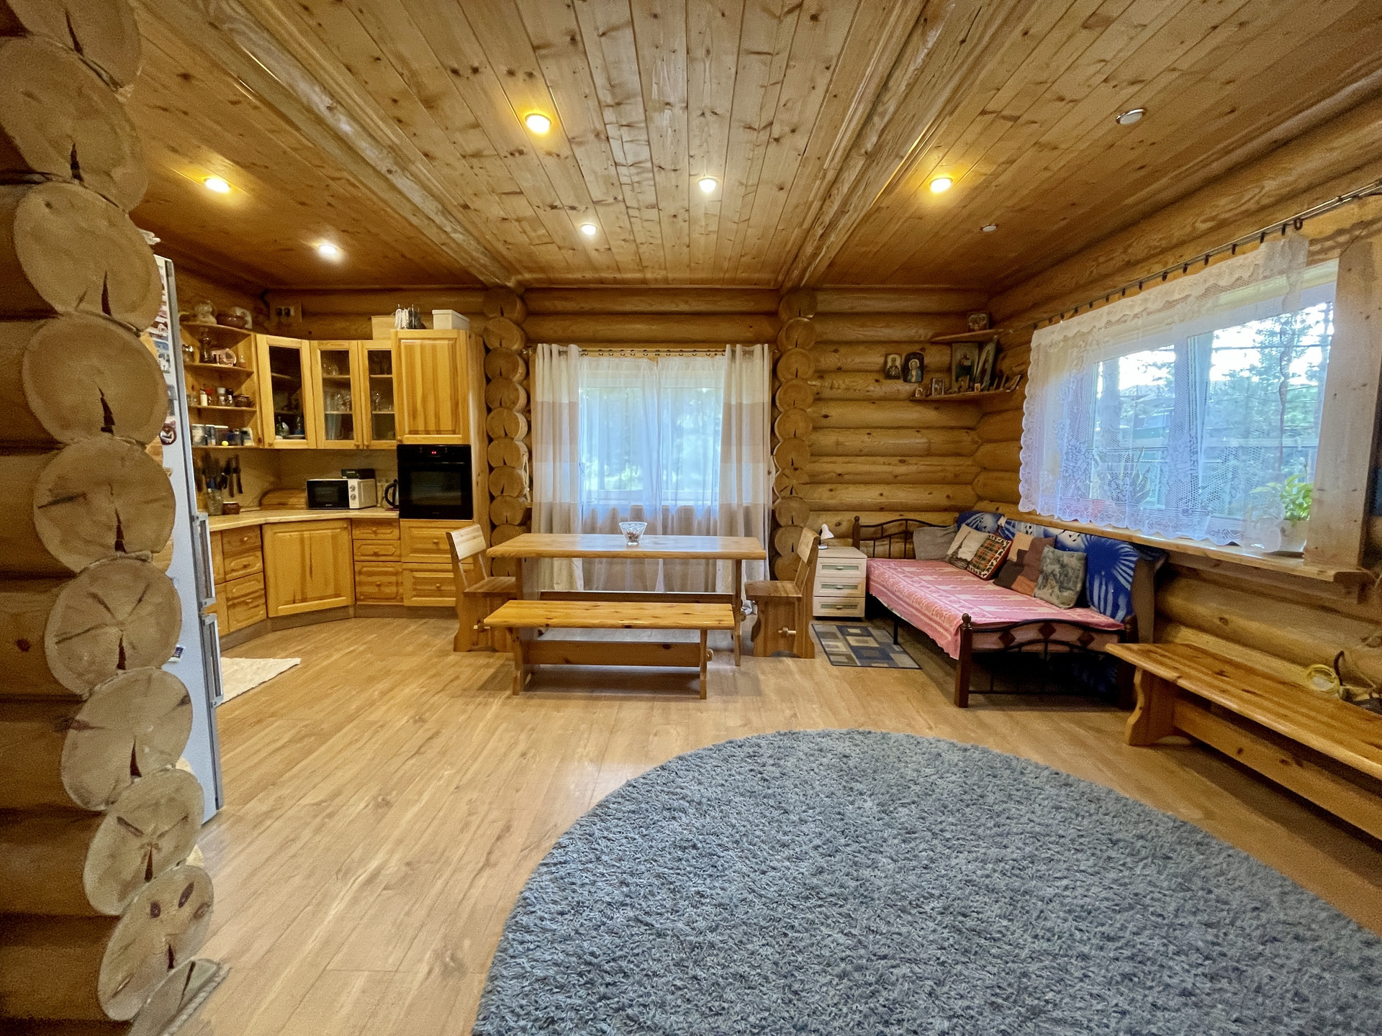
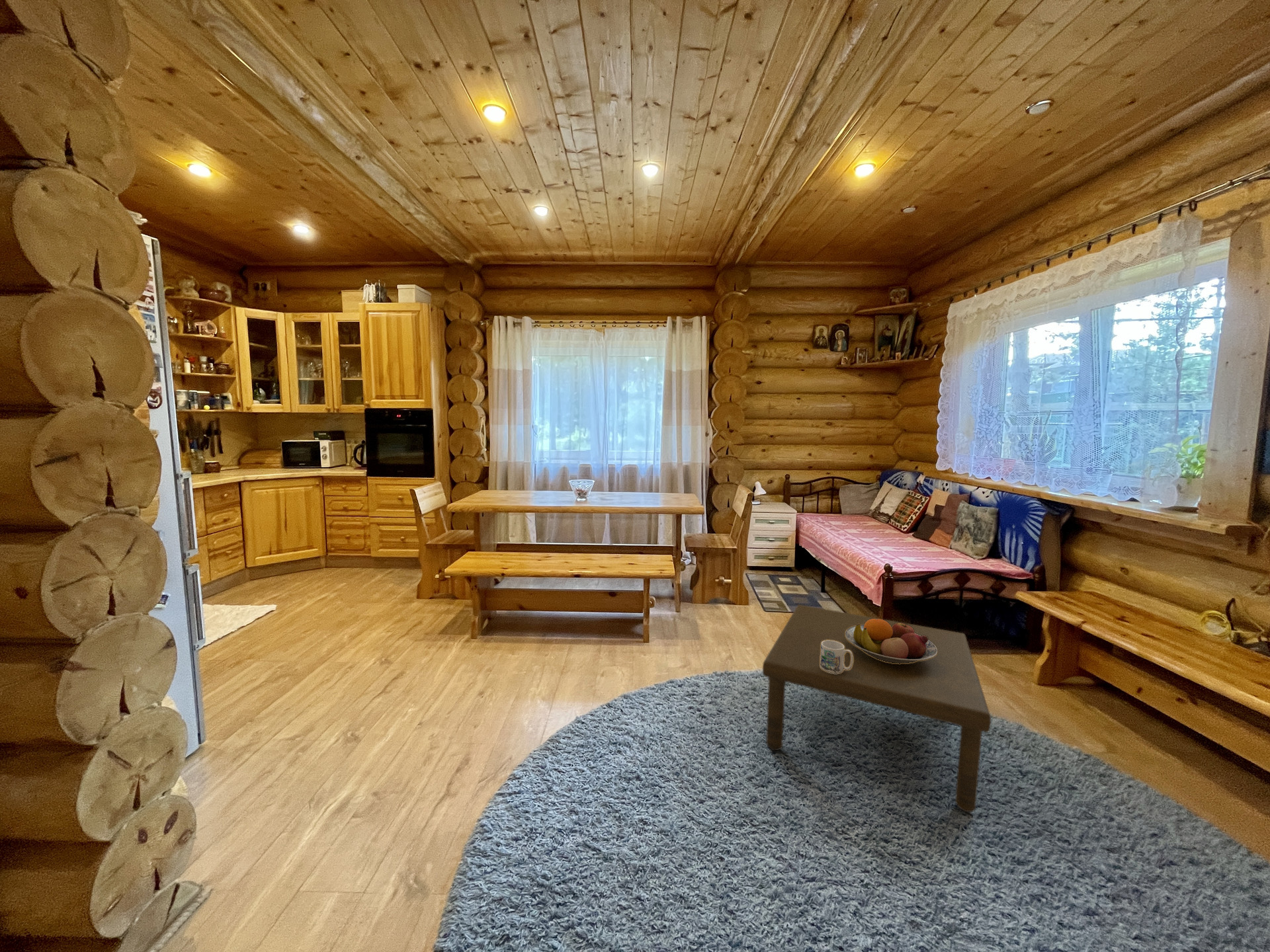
+ coffee table [762,604,992,813]
+ mug [820,640,853,674]
+ fruit bowl [845,618,937,664]
